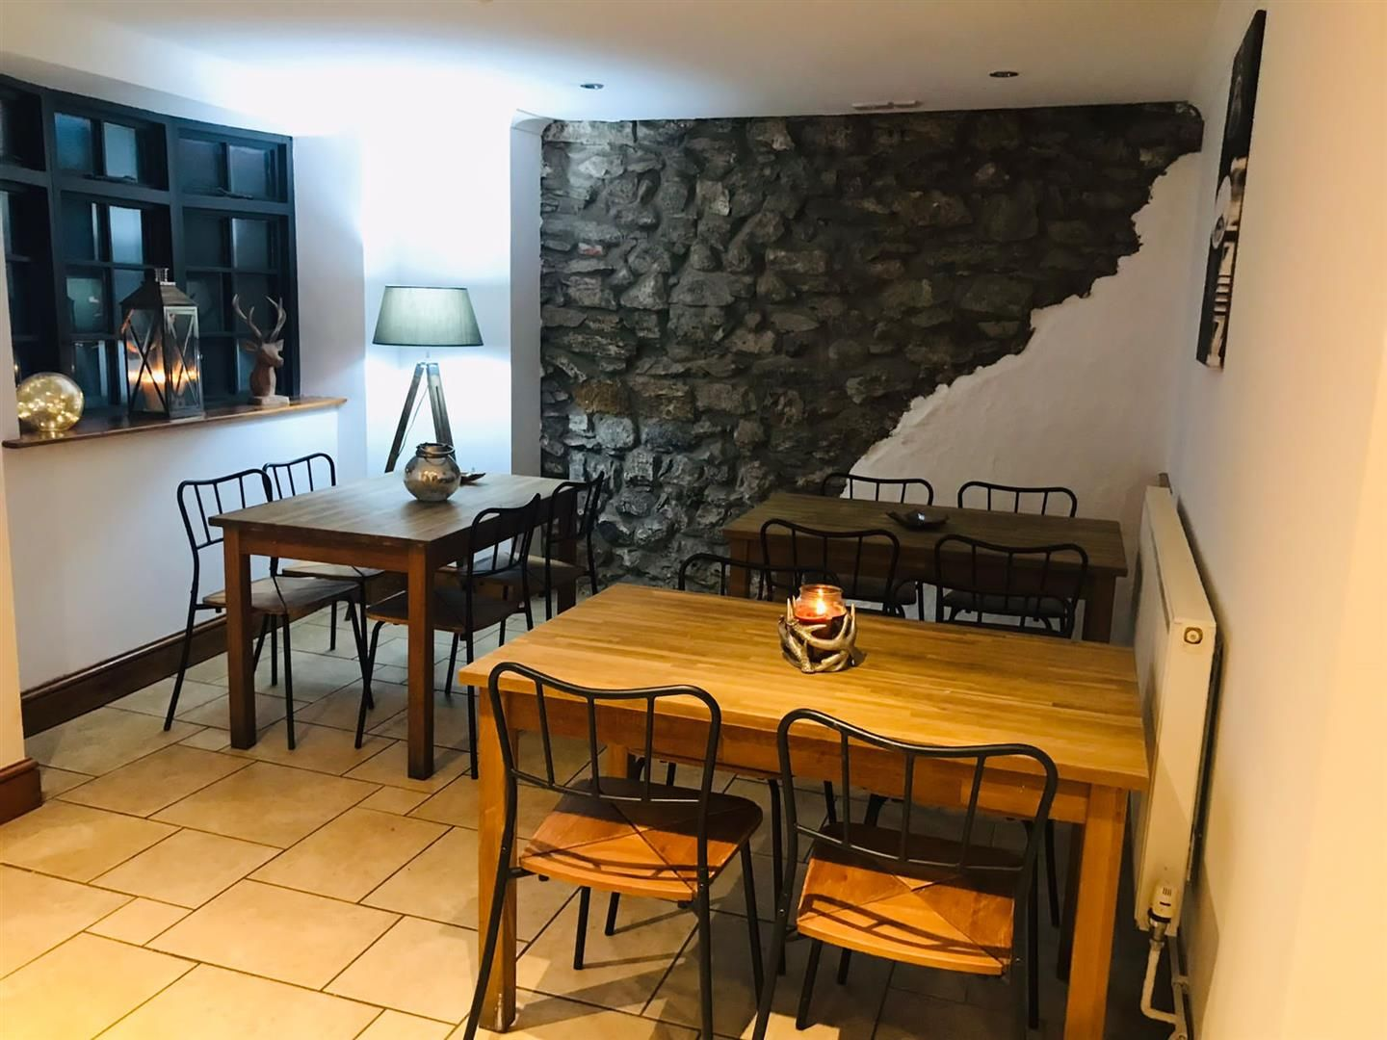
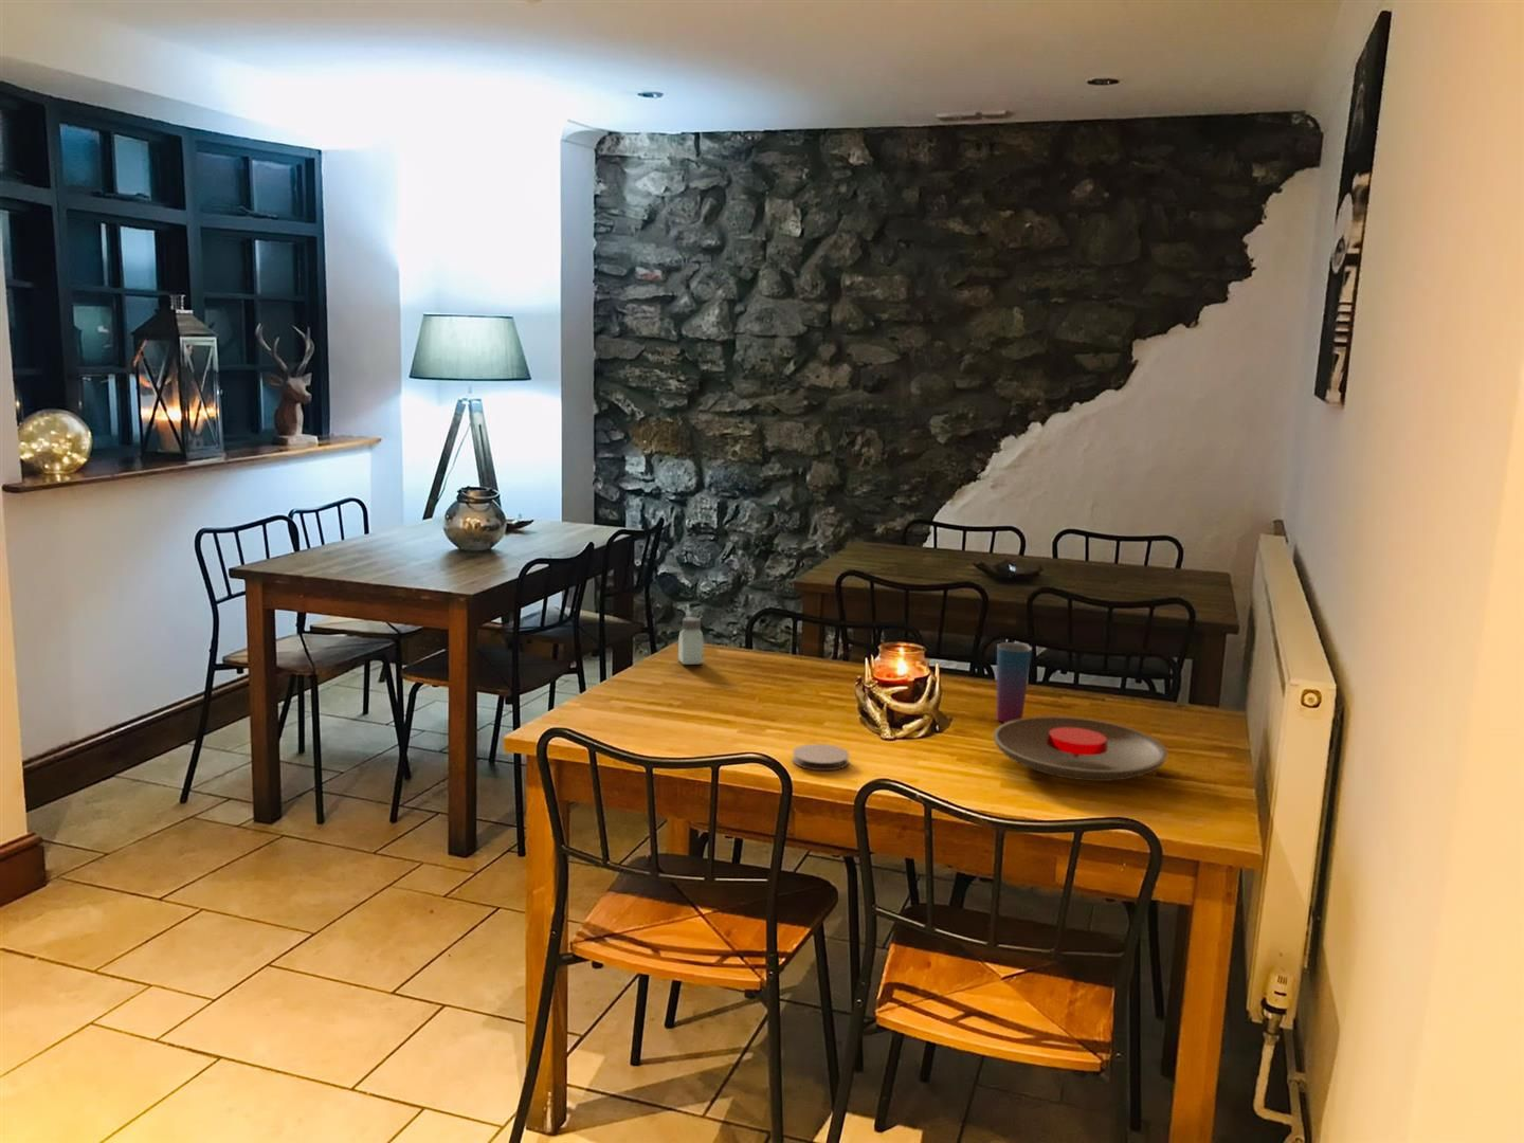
+ cup [996,641,1033,724]
+ saltshaker [677,616,704,665]
+ plate [991,716,1169,782]
+ coaster [792,743,850,772]
